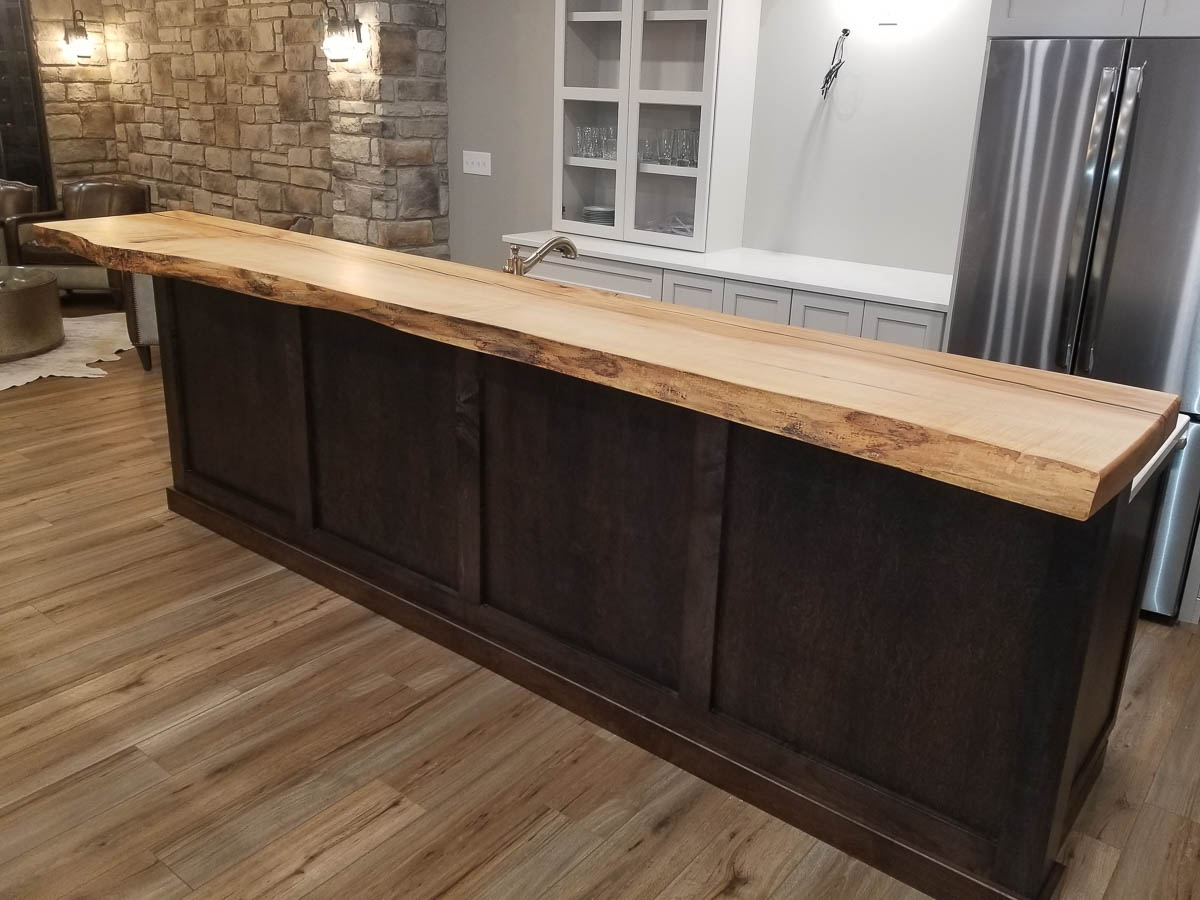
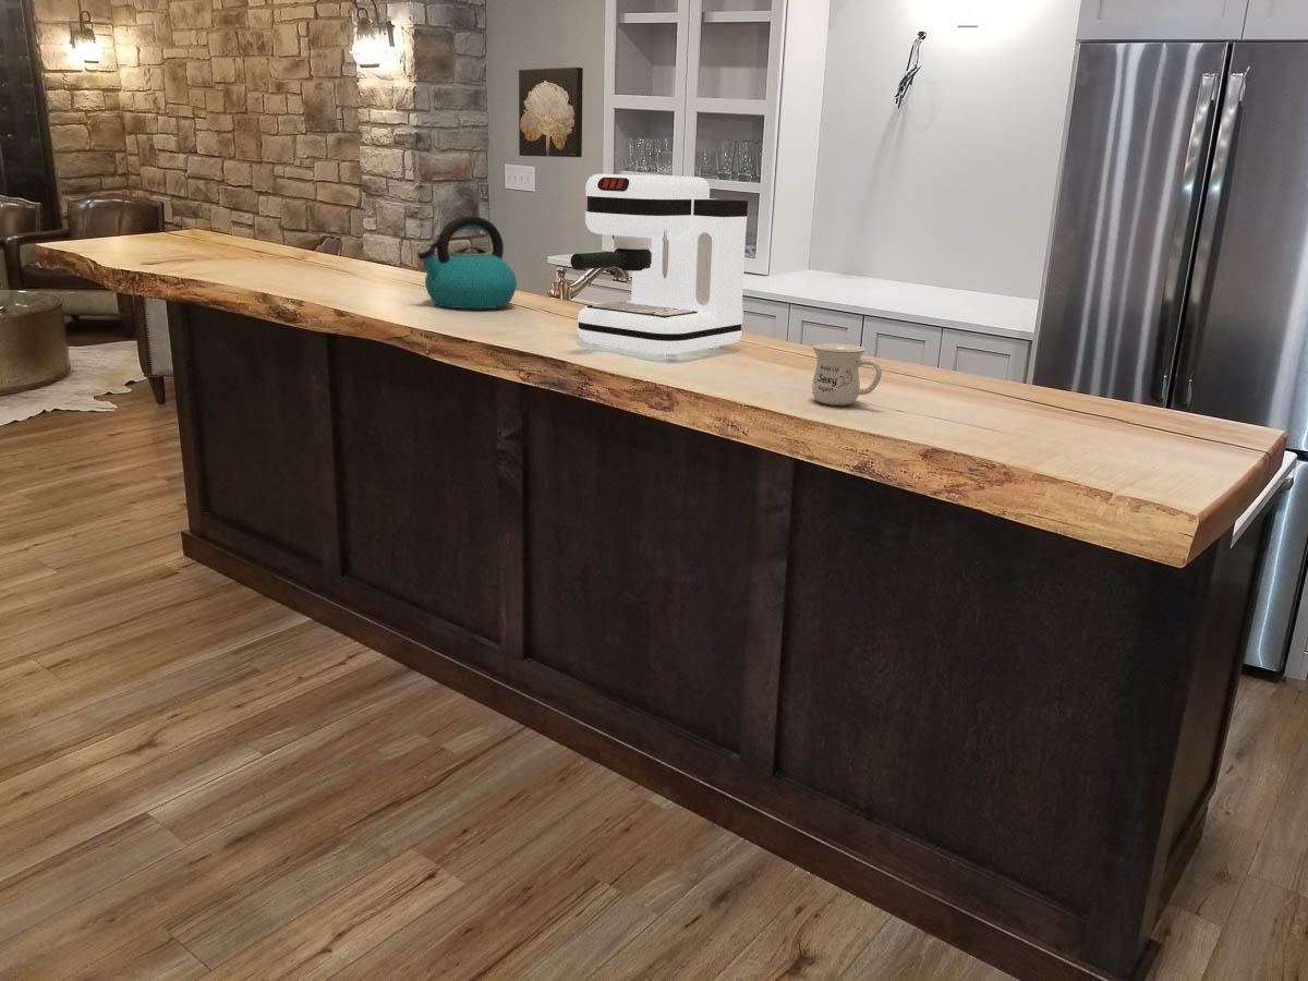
+ wall art [518,66,584,158]
+ coffee maker [569,173,749,359]
+ mug [811,342,883,407]
+ kettle [416,215,518,310]
